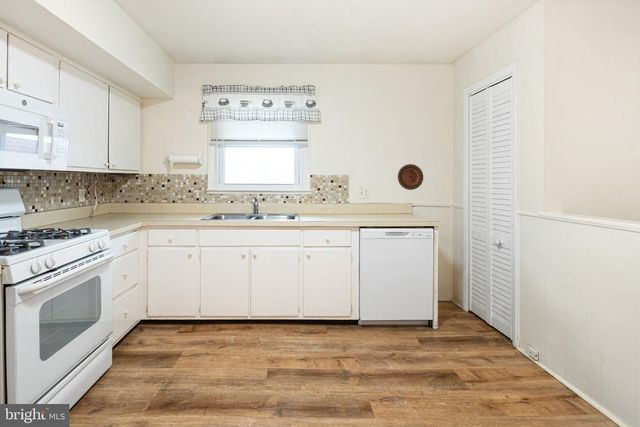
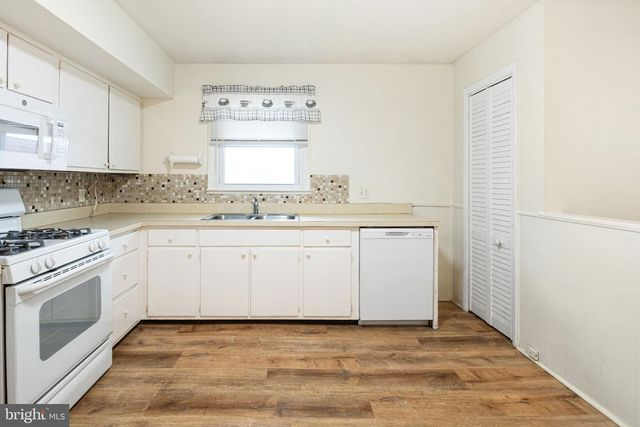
- decorative plate [397,163,424,191]
